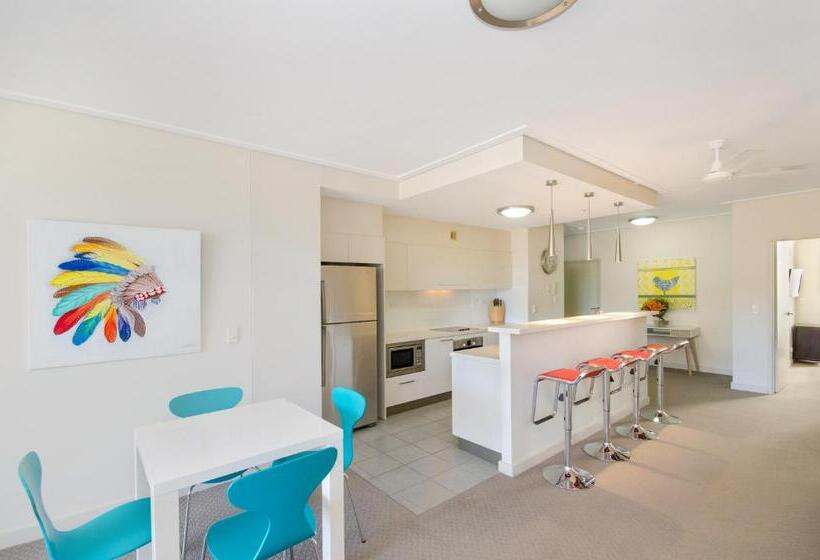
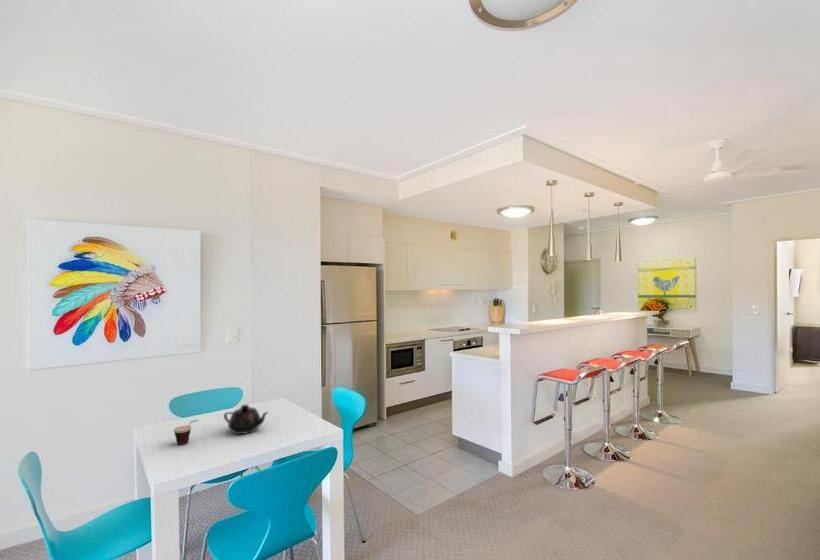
+ teapot [223,403,270,435]
+ cup [173,419,199,446]
